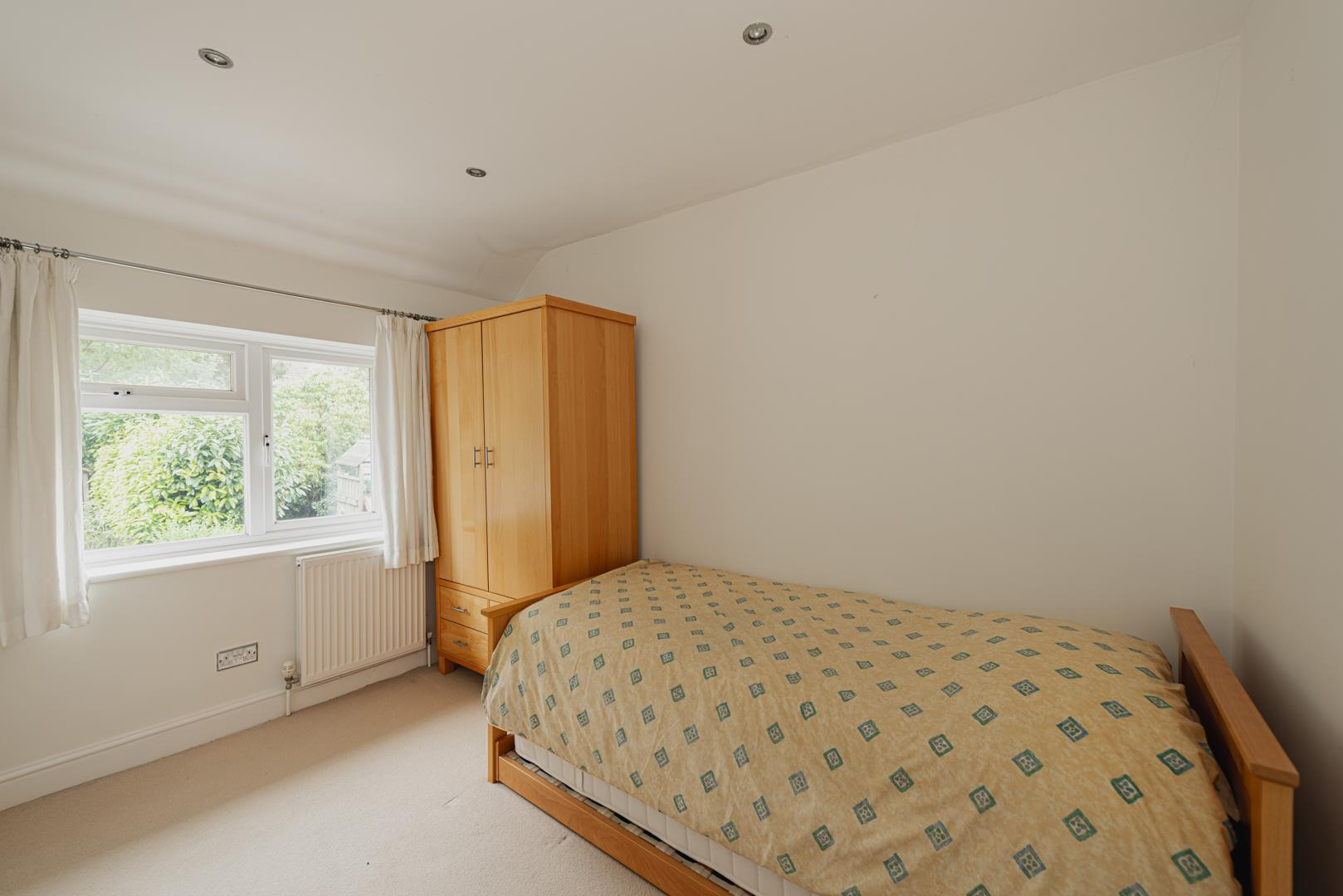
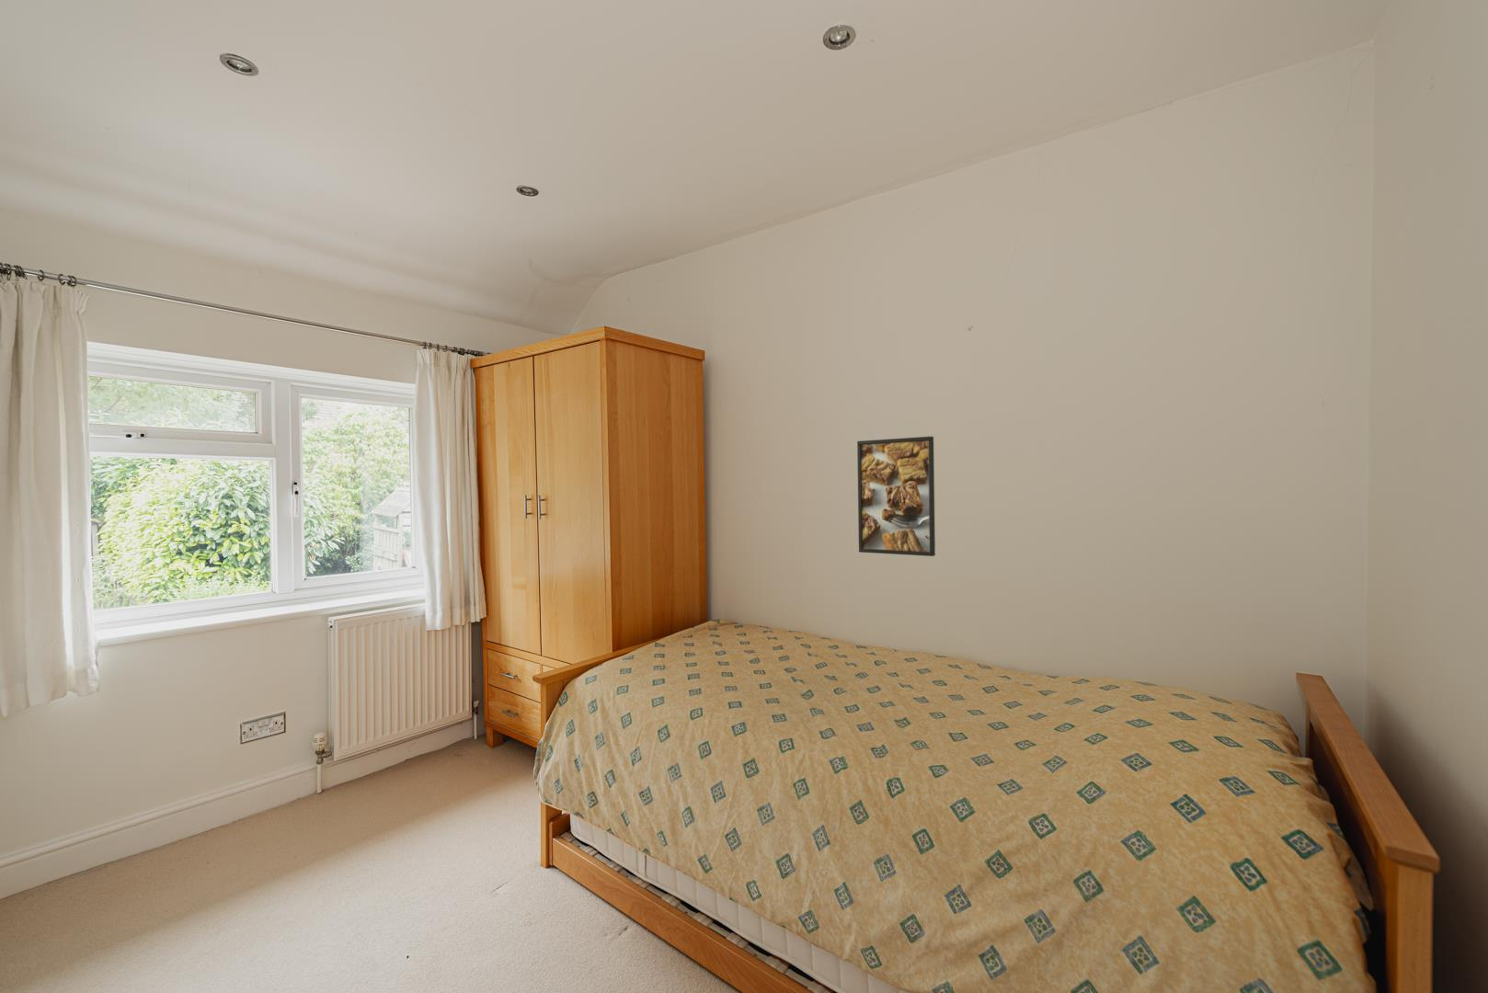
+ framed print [856,436,936,557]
